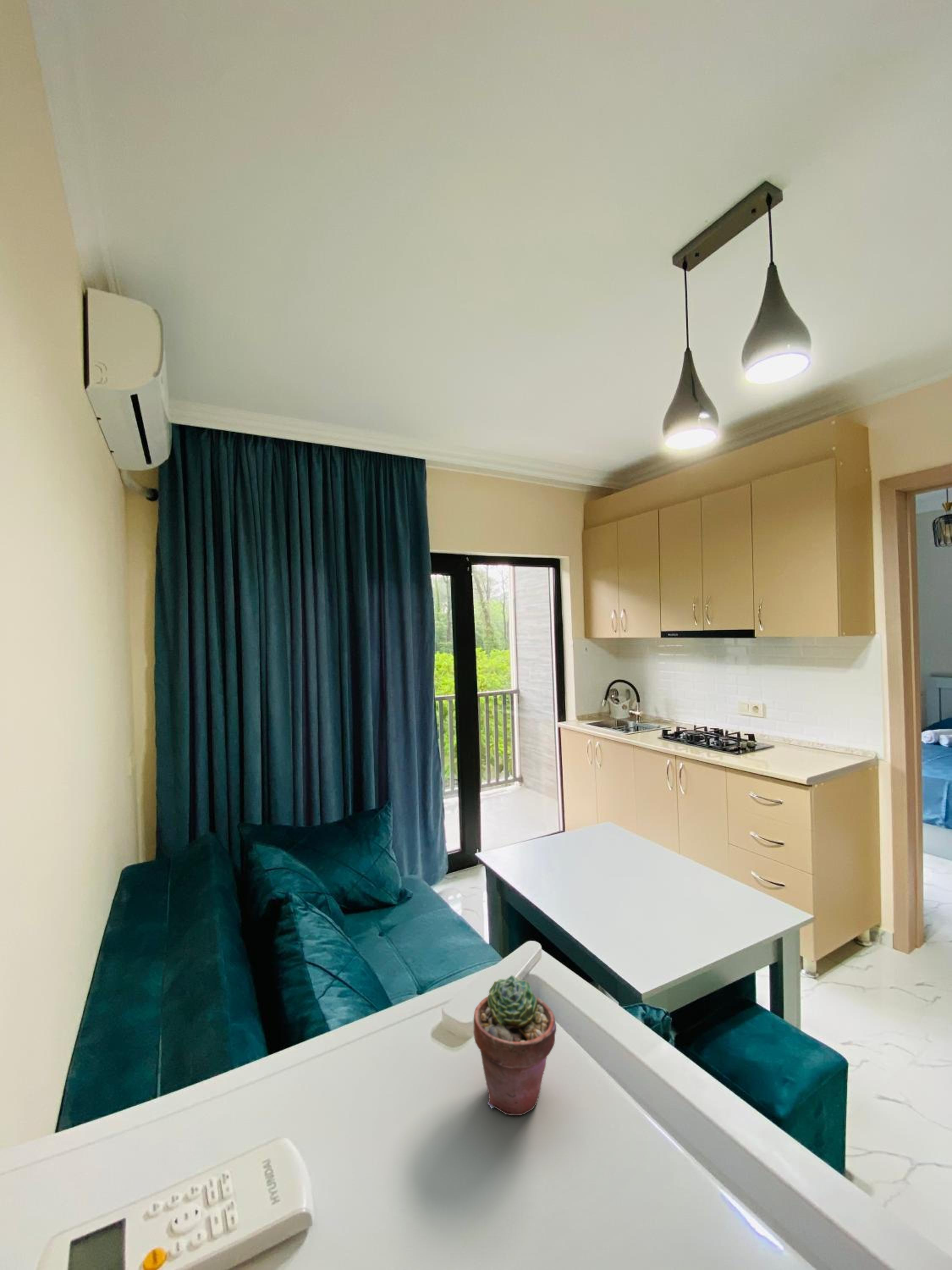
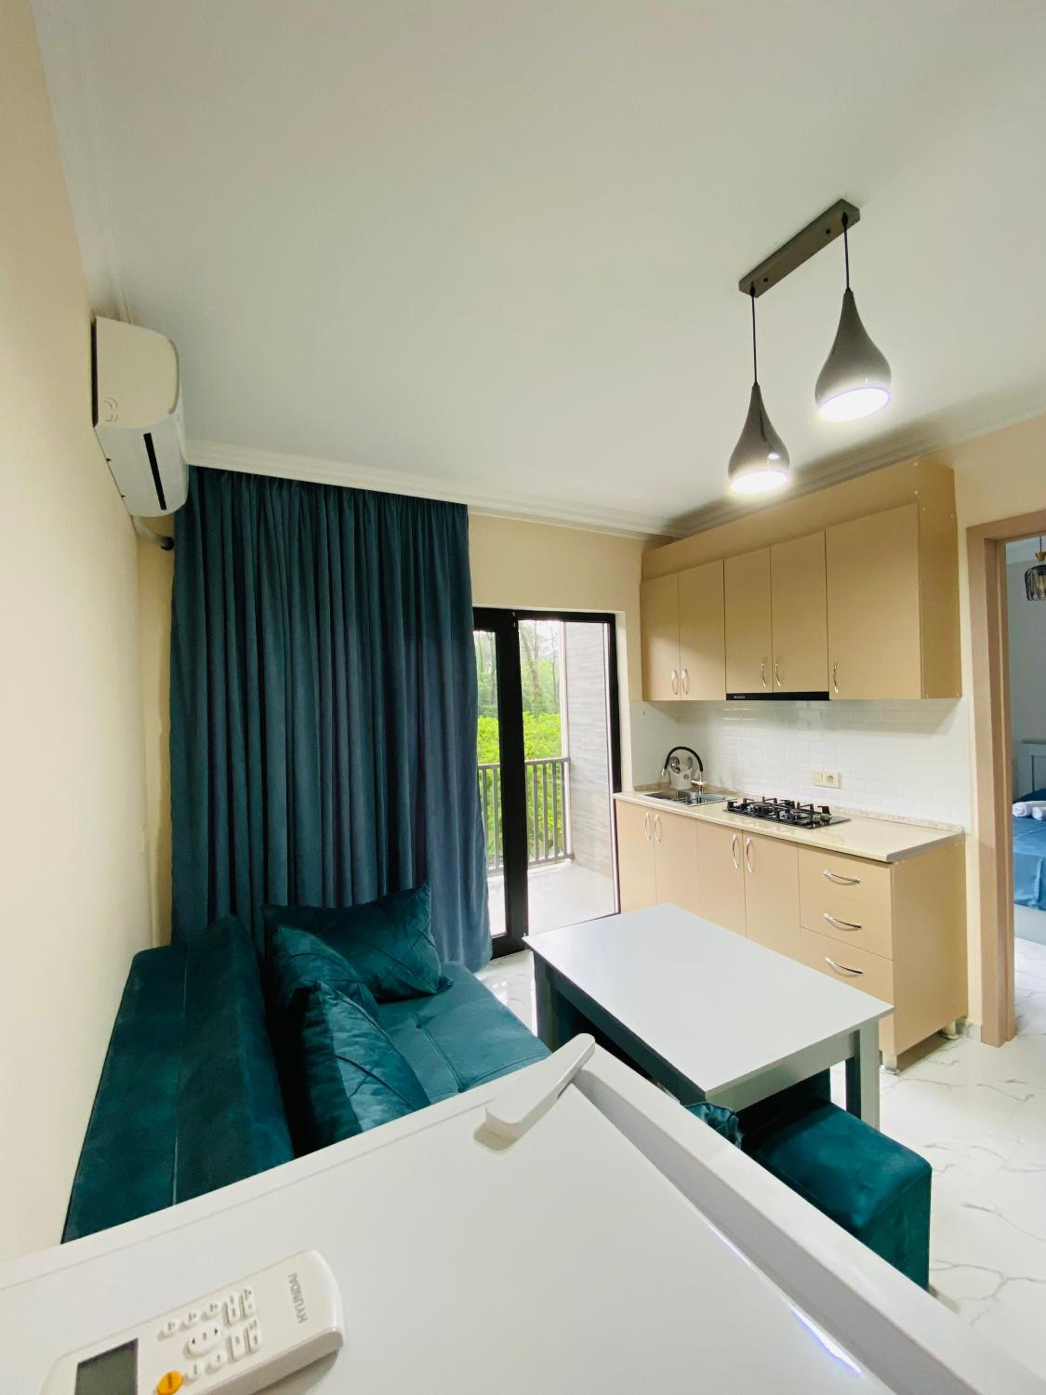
- potted succulent [473,975,557,1116]
